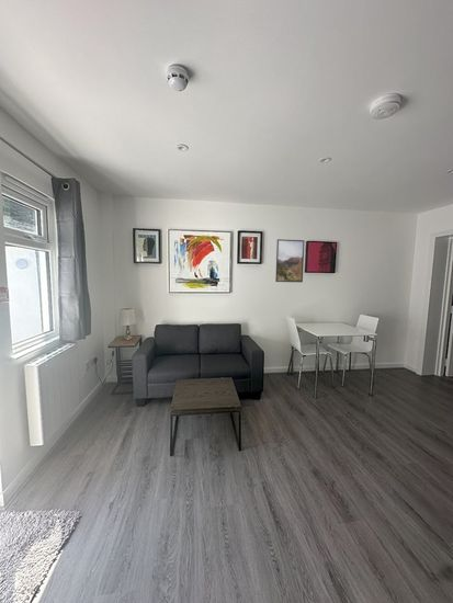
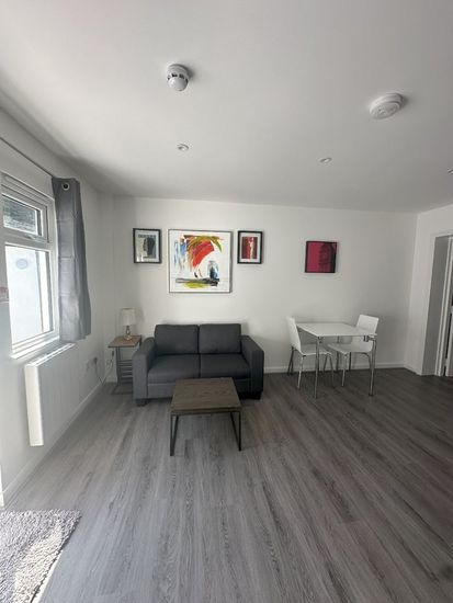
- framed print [274,238,305,283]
